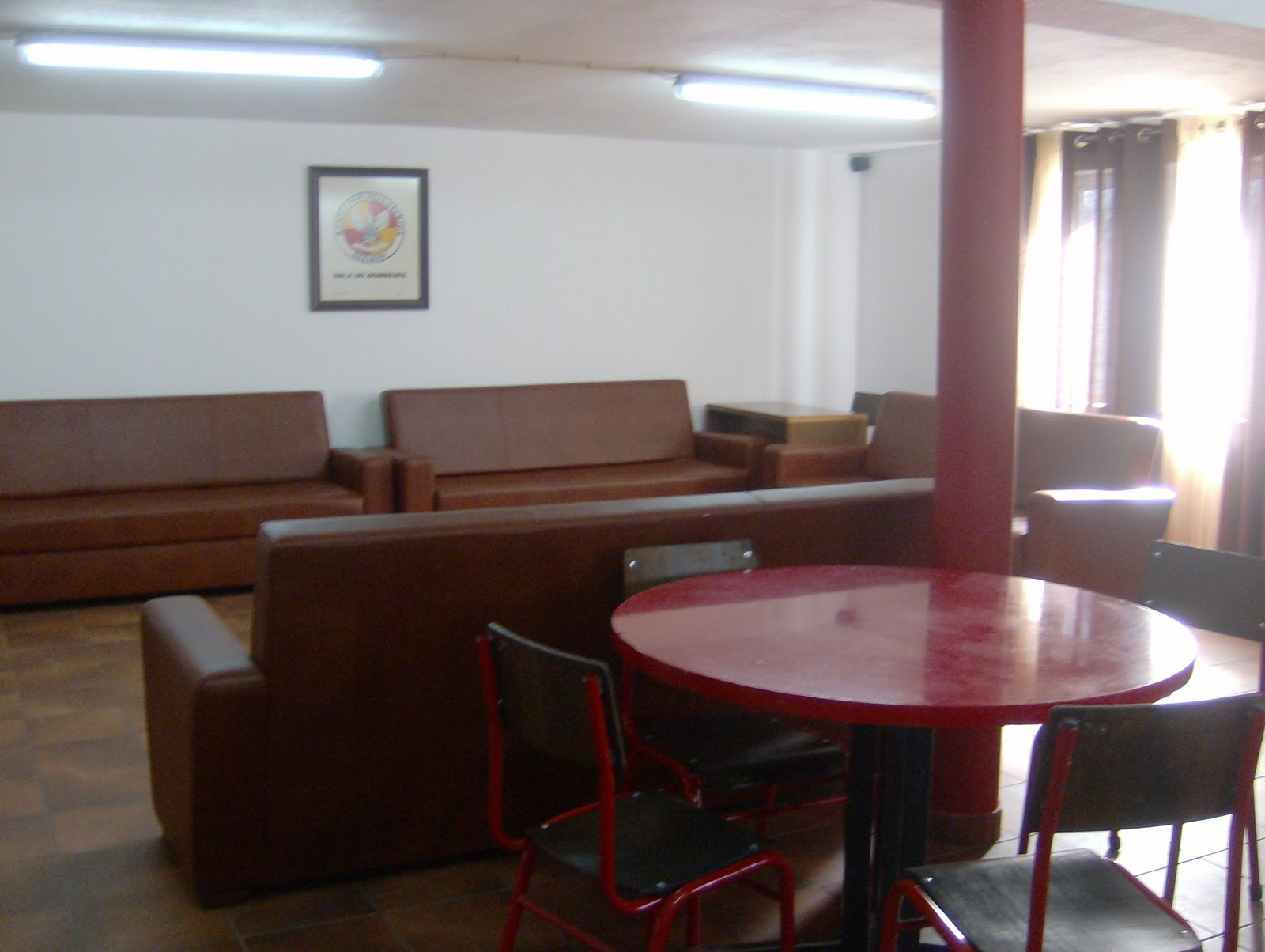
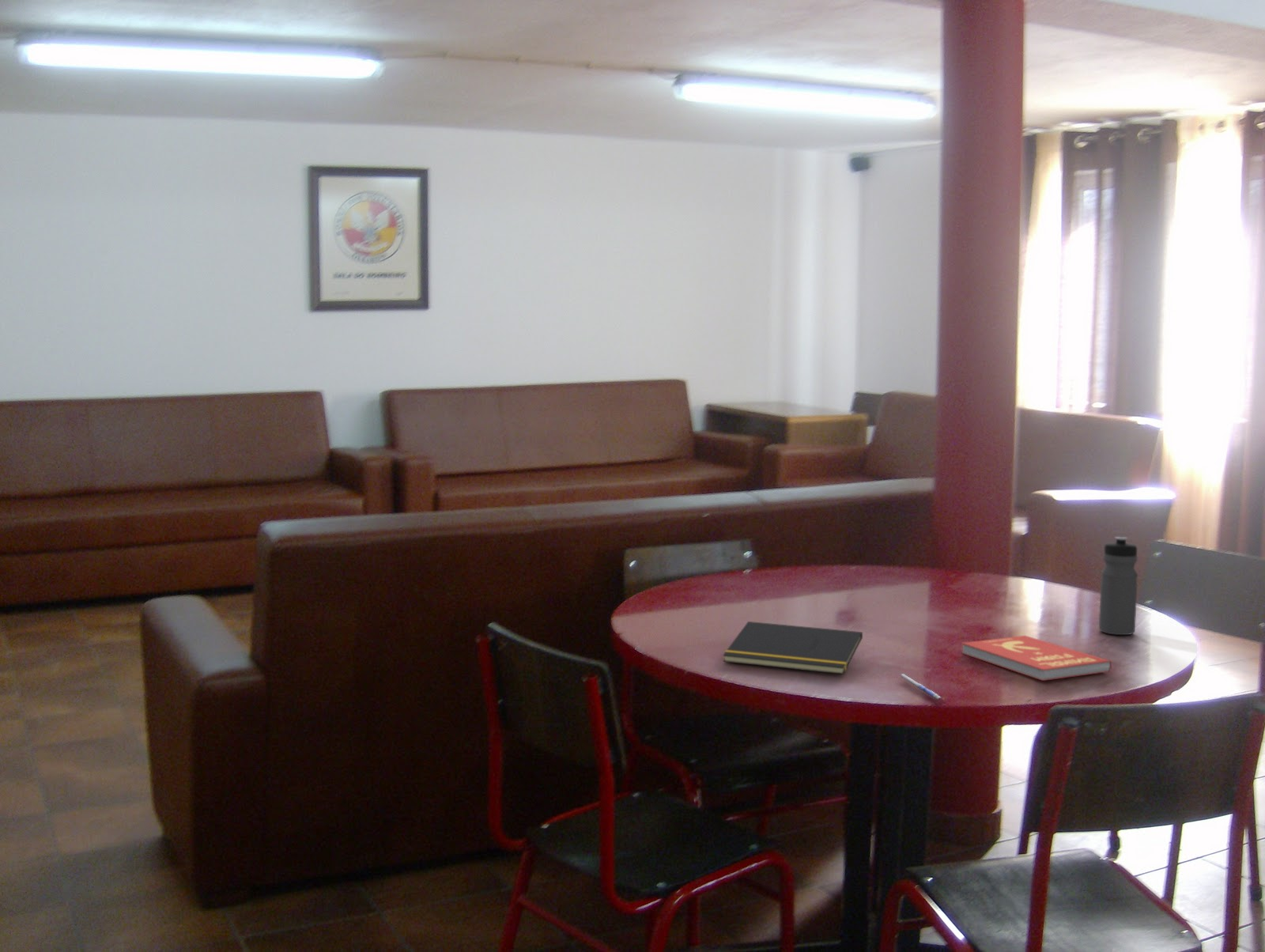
+ book [961,635,1112,682]
+ pen [899,673,944,701]
+ water bottle [1098,536,1139,636]
+ notepad [723,621,863,675]
